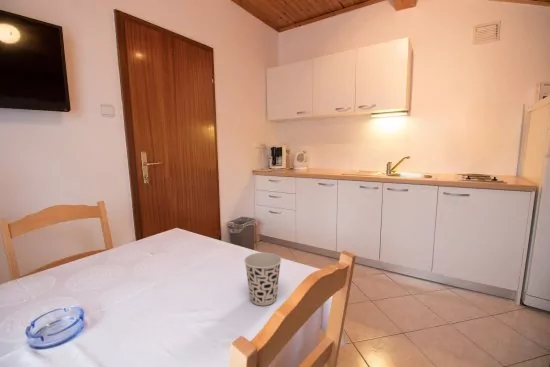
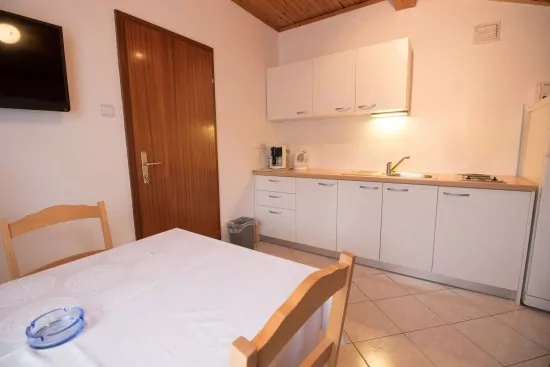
- cup [243,251,282,307]
